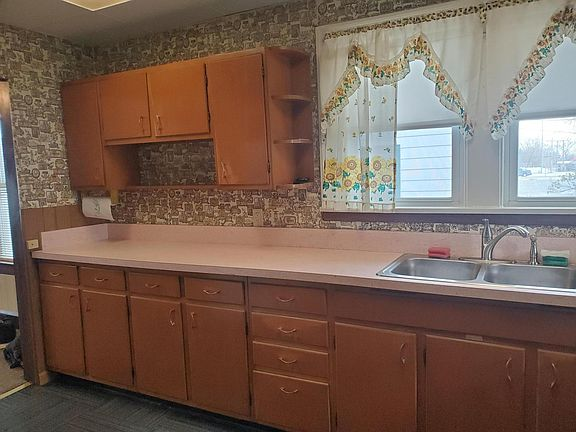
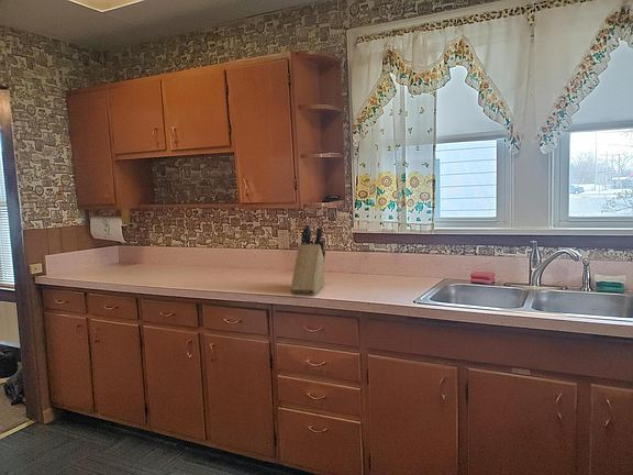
+ knife block [290,223,326,296]
